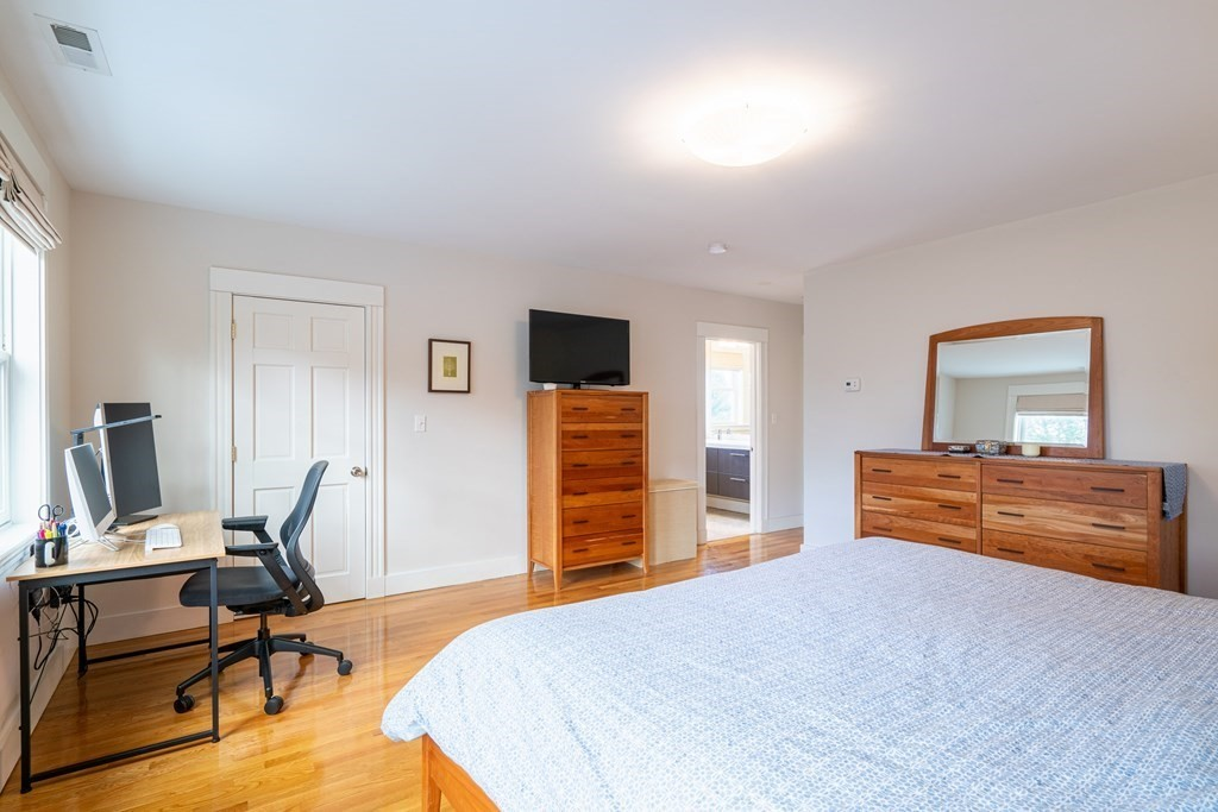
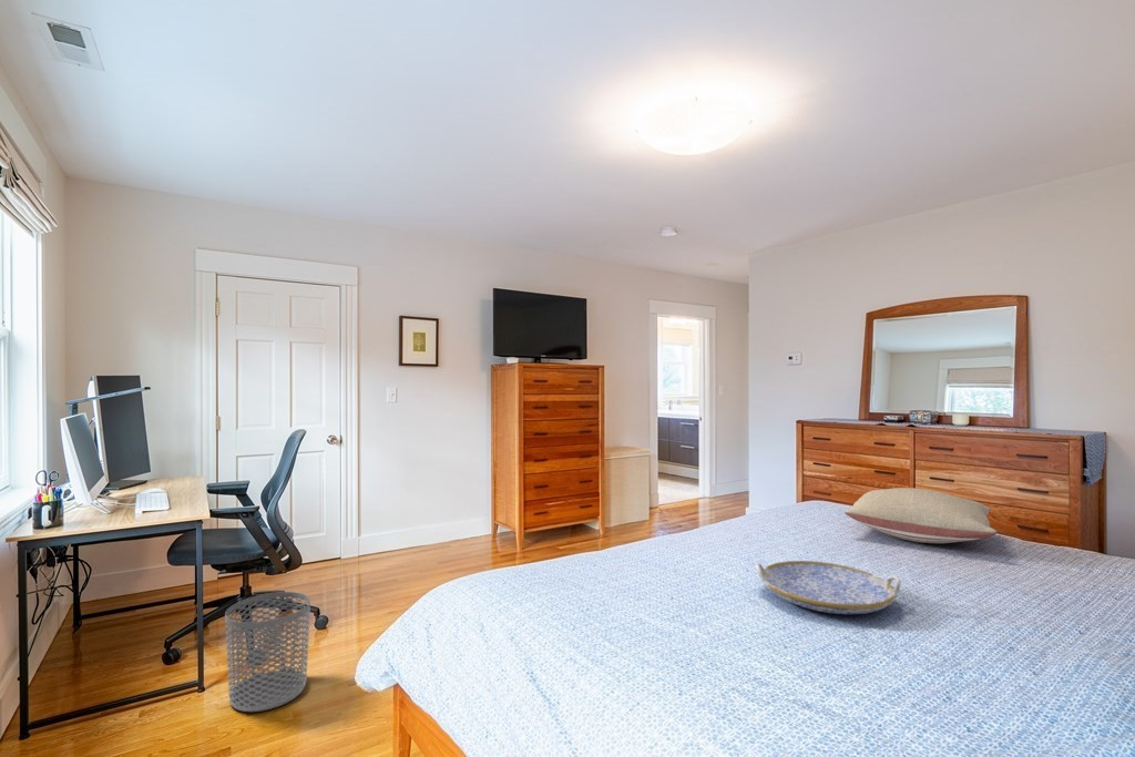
+ pillow [843,487,999,544]
+ serving tray [755,560,902,615]
+ waste bin [224,591,311,713]
